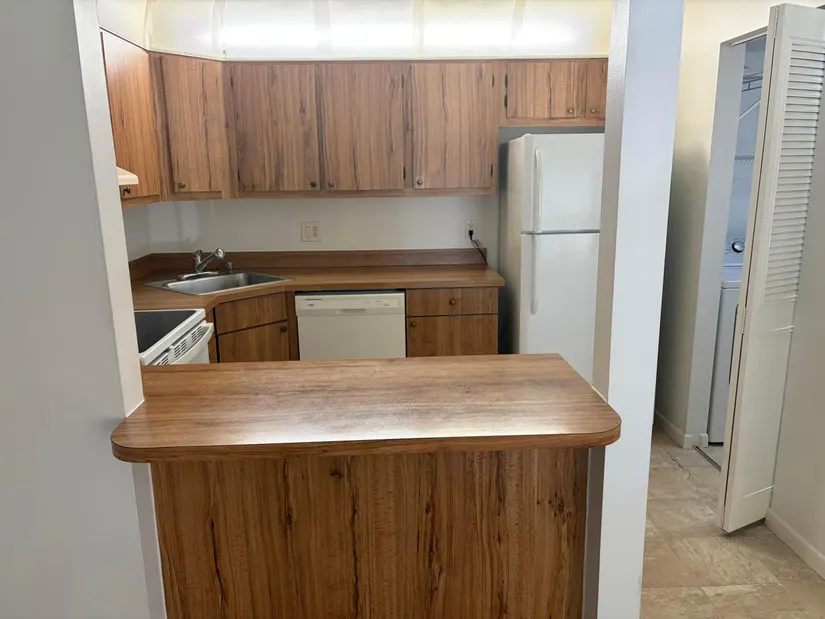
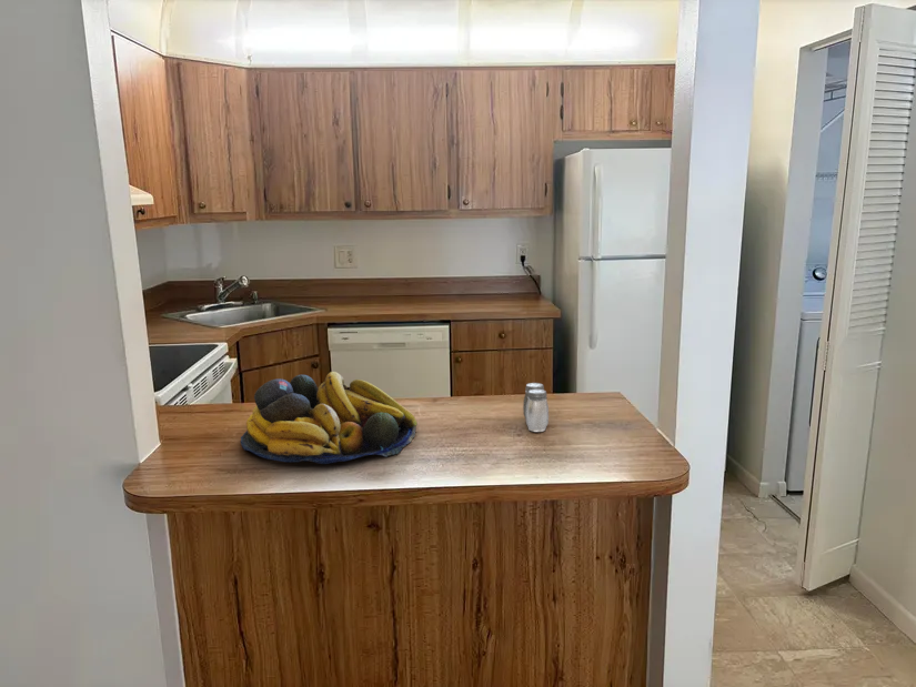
+ salt and pepper shaker [522,382,550,433]
+ fruit bowl [240,371,419,465]
